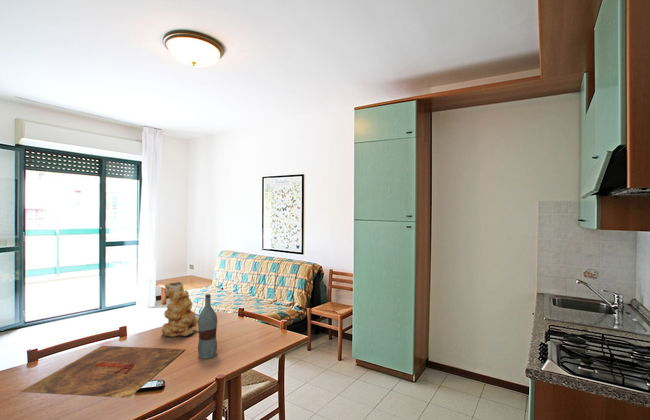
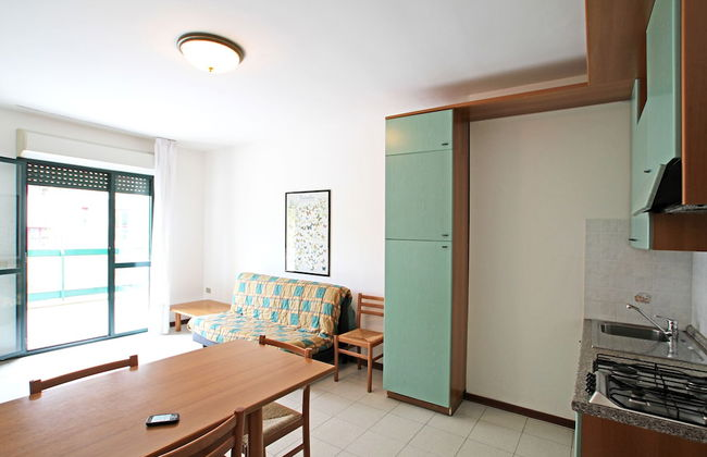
- vase [161,281,198,338]
- placemat [19,345,186,399]
- bottle [197,293,218,360]
